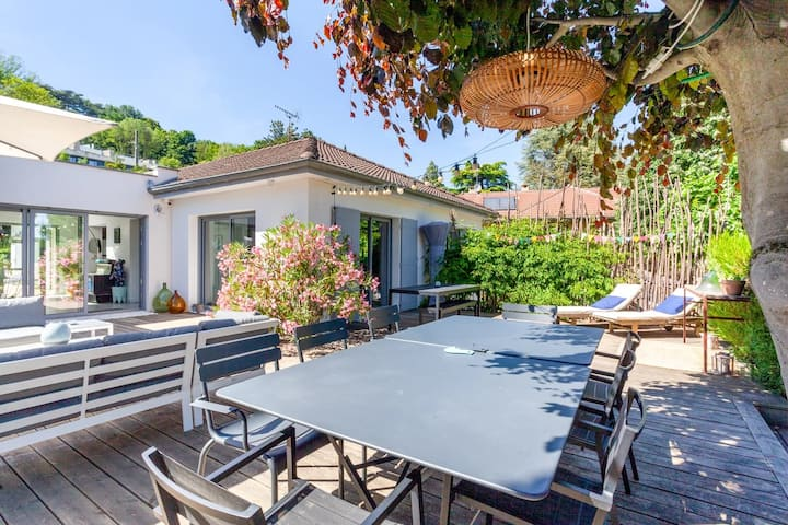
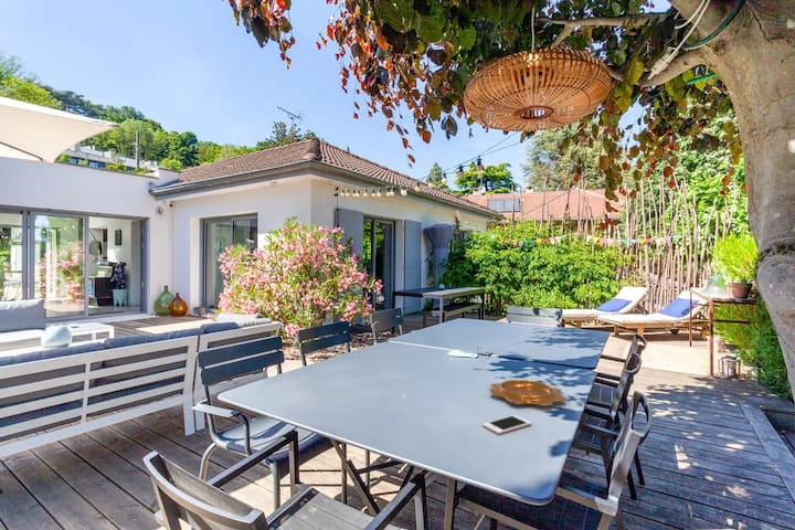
+ cell phone [481,414,532,435]
+ decorative bowl [489,379,568,406]
